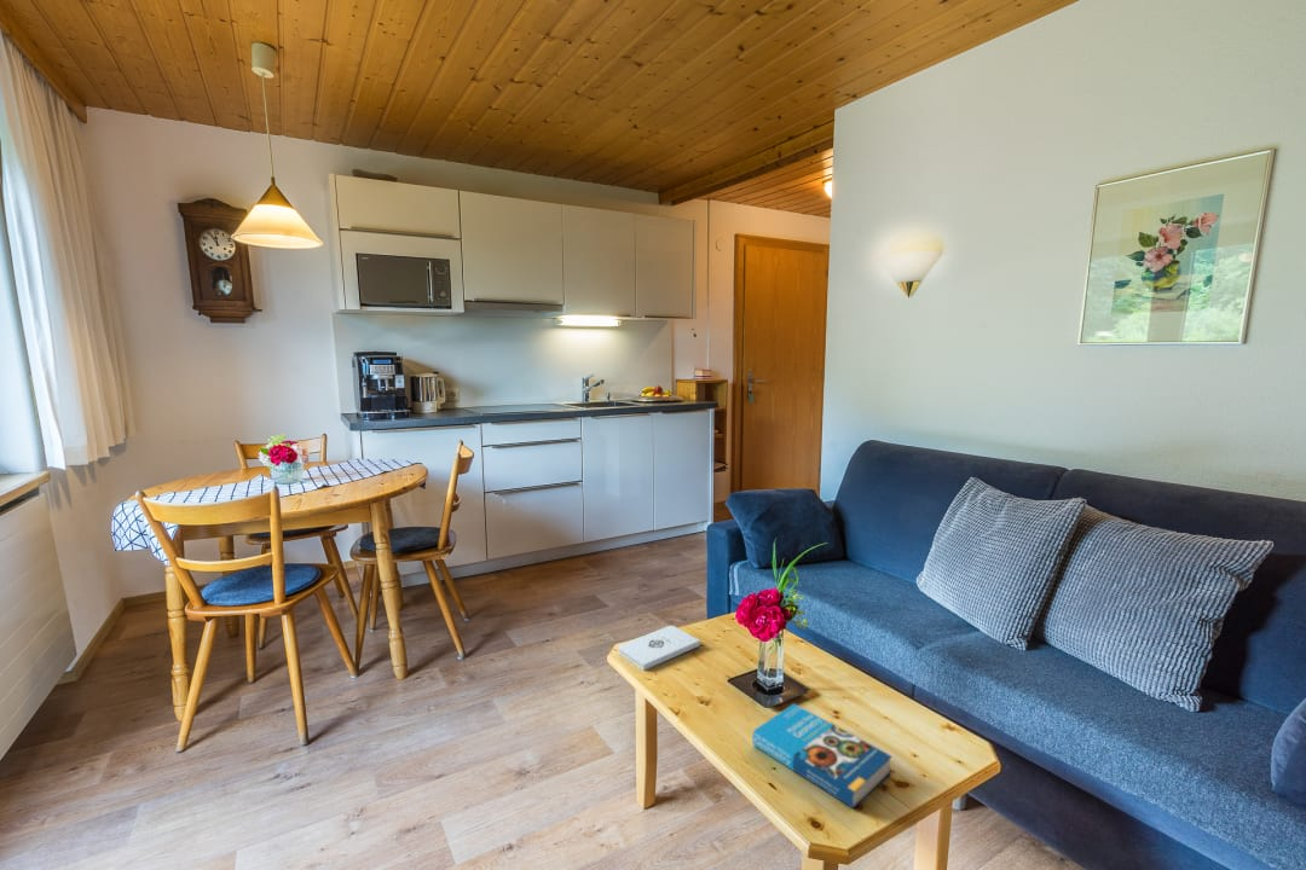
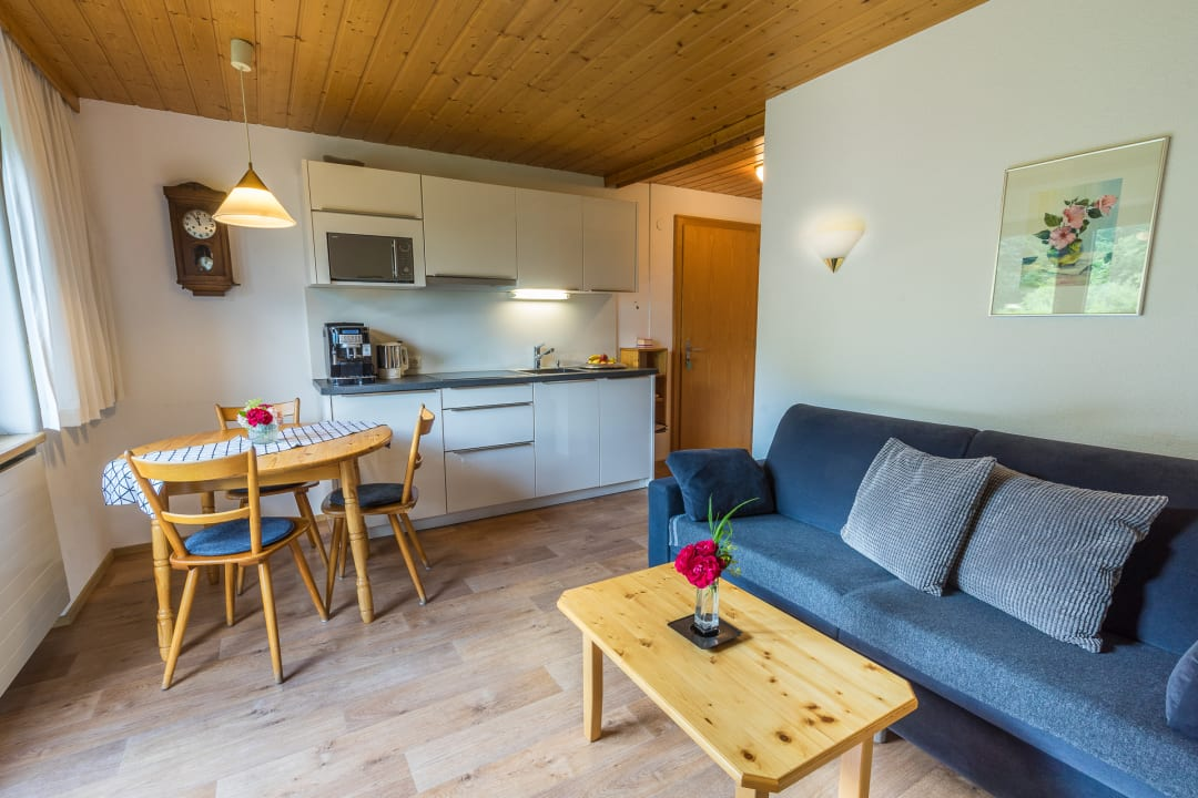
- book [751,702,892,810]
- notepad [617,625,701,672]
